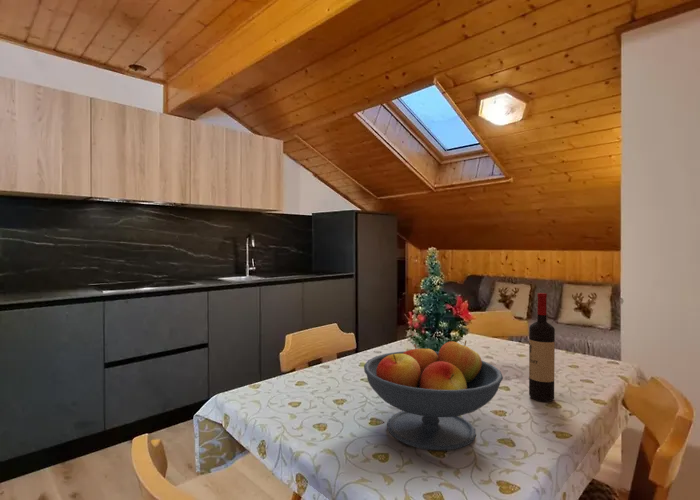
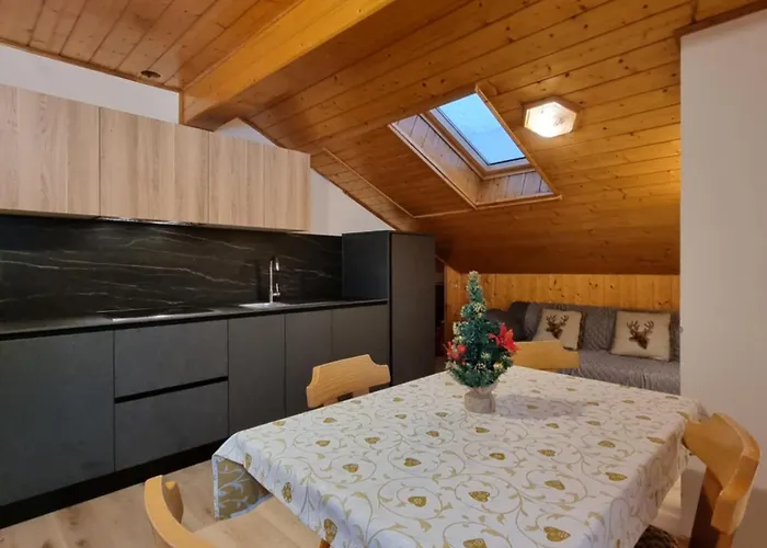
- wine bottle [528,292,556,403]
- fruit bowl [363,339,504,451]
